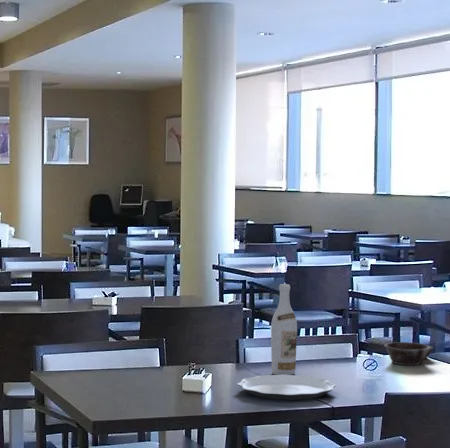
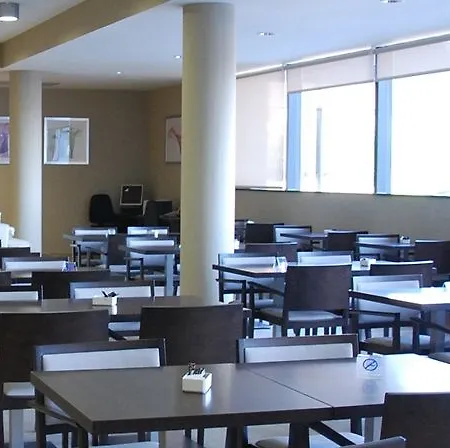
- bowl [383,341,434,366]
- plate [236,374,337,401]
- wine bottle [270,283,298,375]
